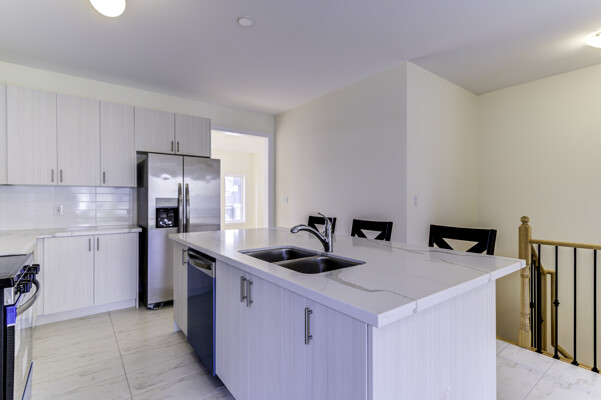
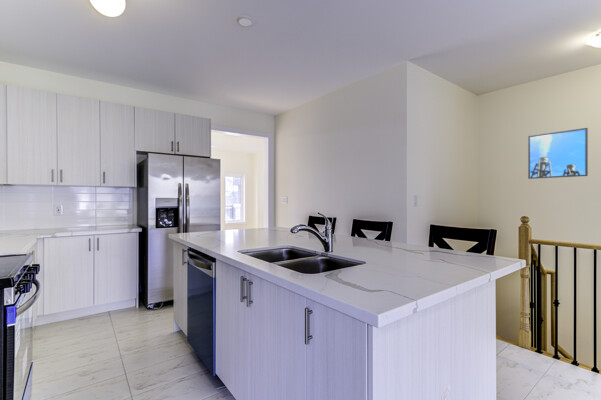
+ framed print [527,127,589,180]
